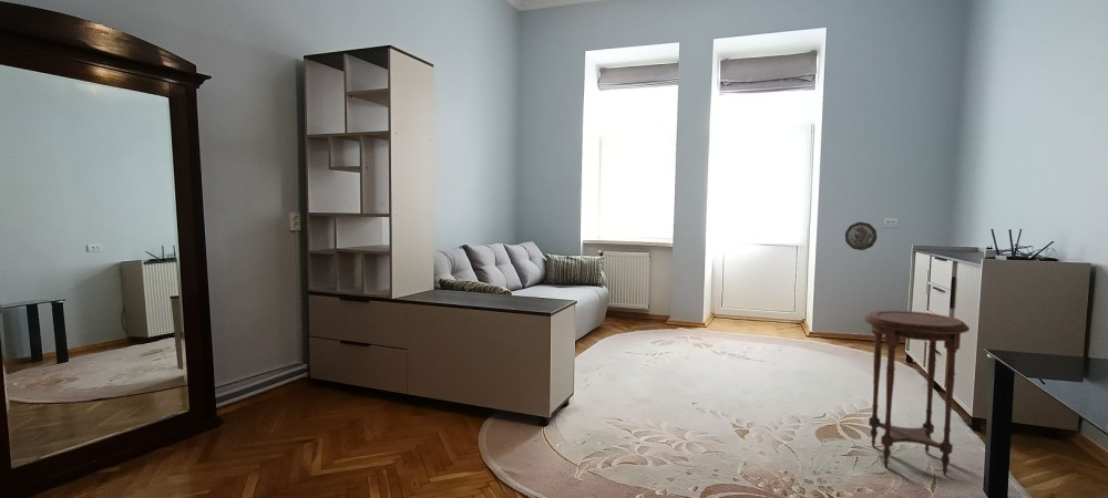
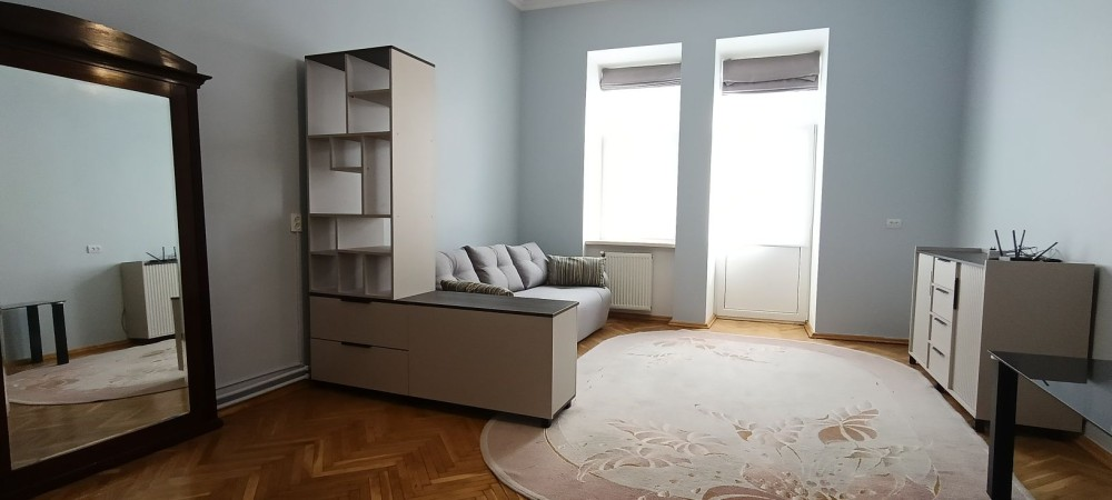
- side table [862,310,971,476]
- decorative plate [844,221,878,251]
